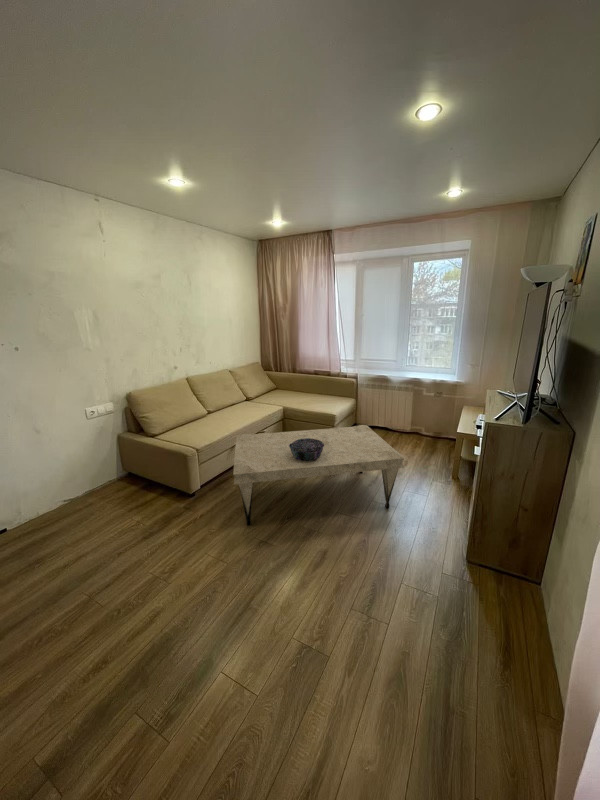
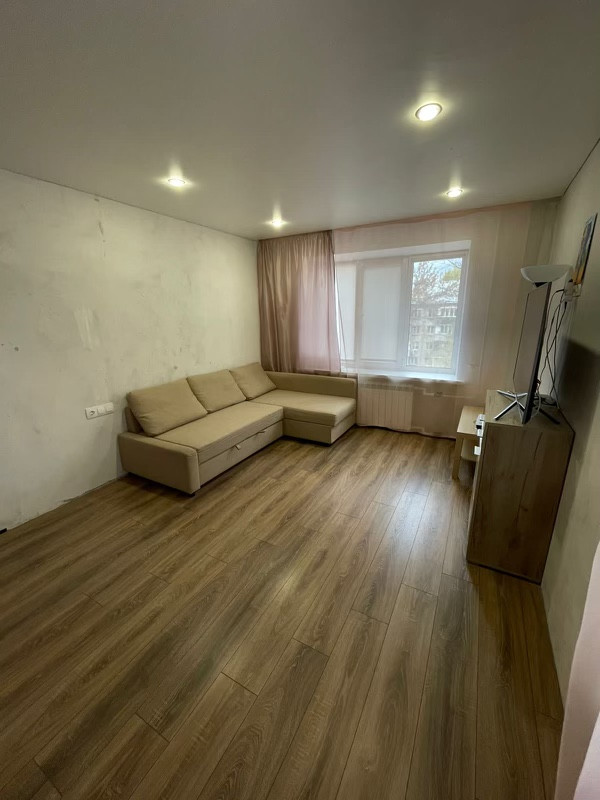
- decorative bowl [289,438,324,461]
- coffee table [232,424,405,526]
